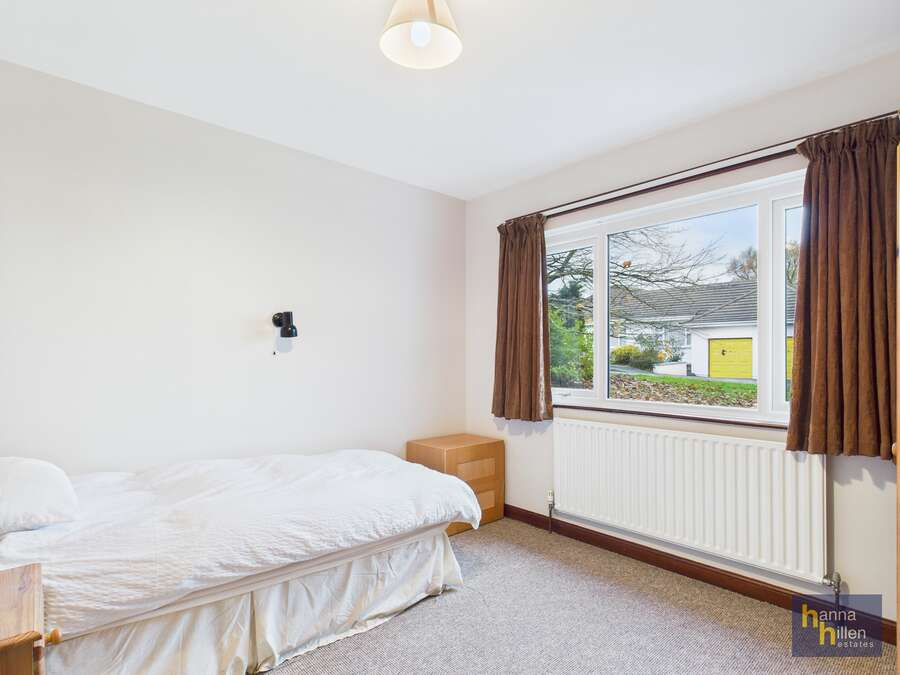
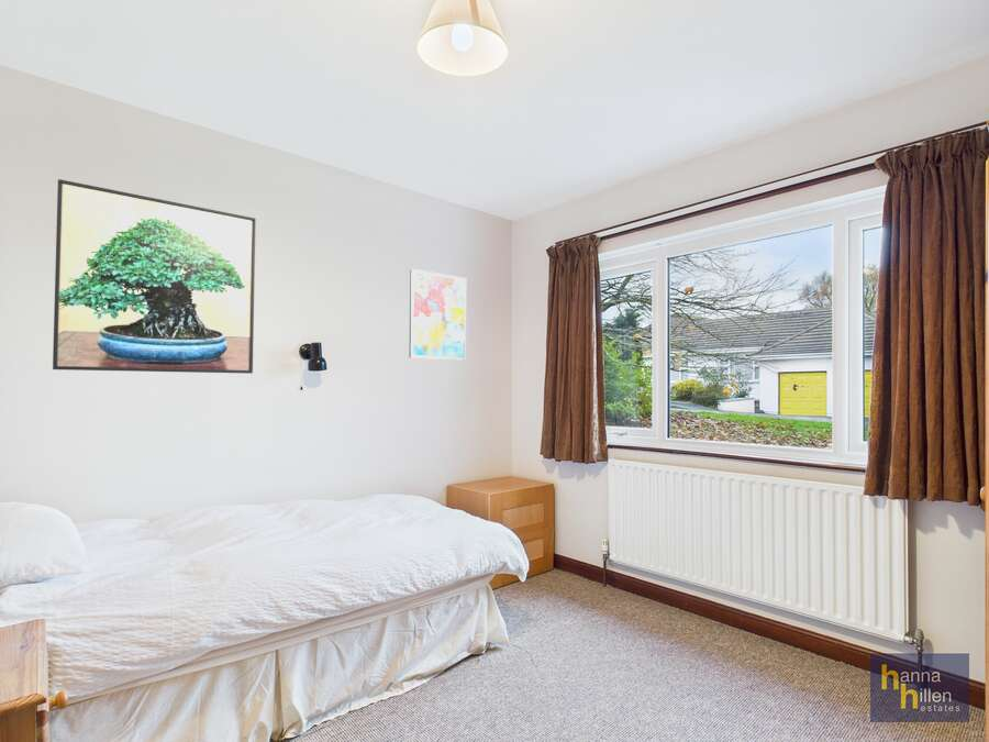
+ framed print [52,178,257,375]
+ wall art [408,268,467,361]
